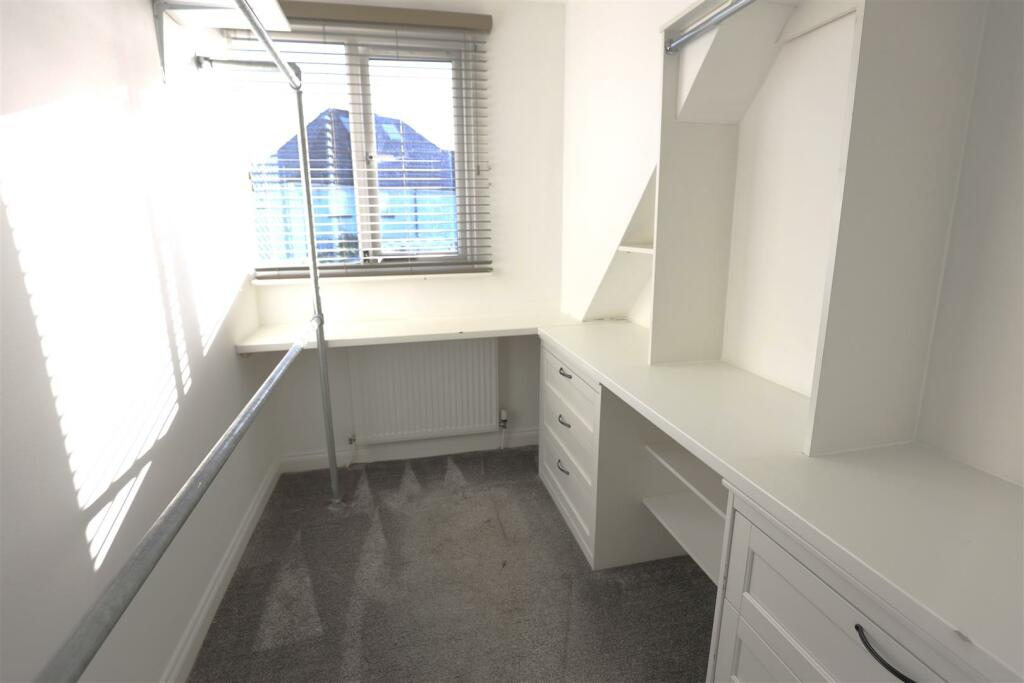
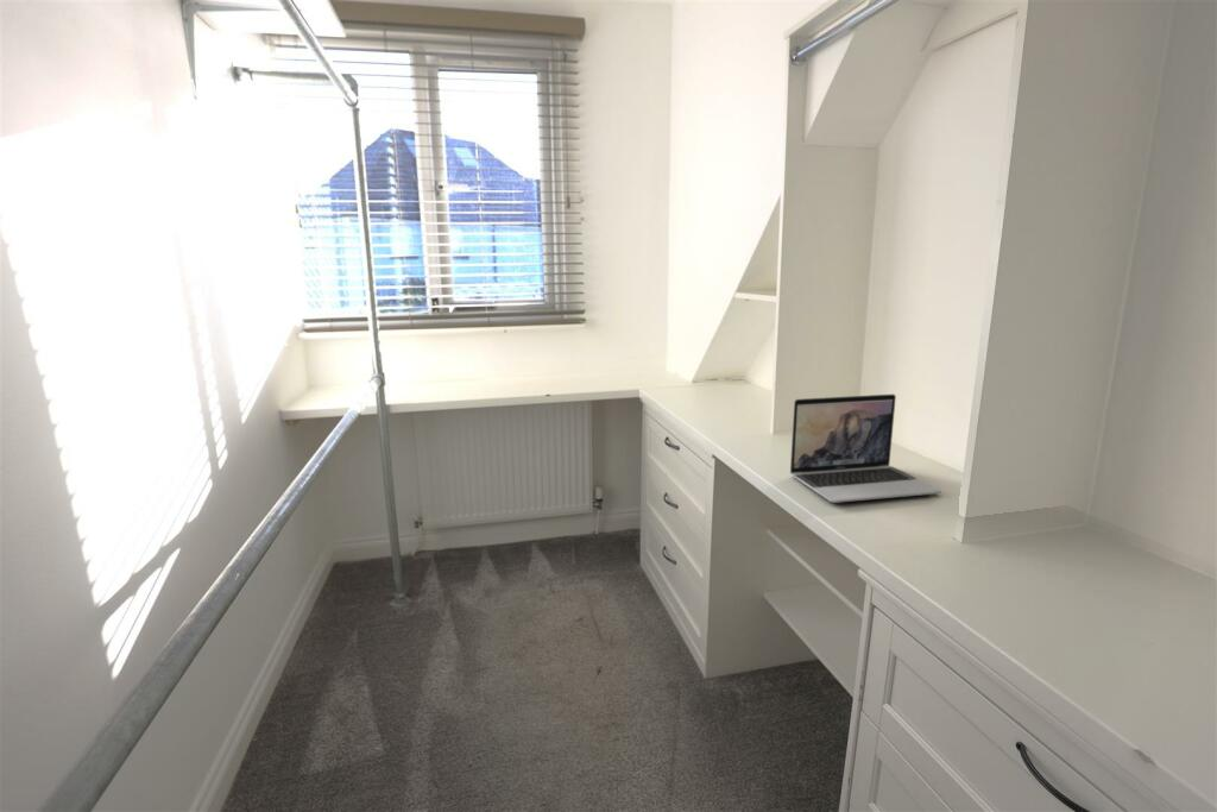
+ laptop [789,392,942,504]
